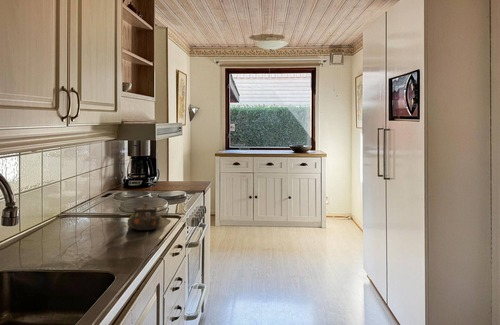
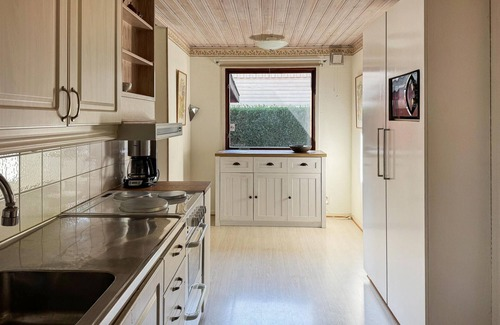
- teapot [127,202,164,231]
